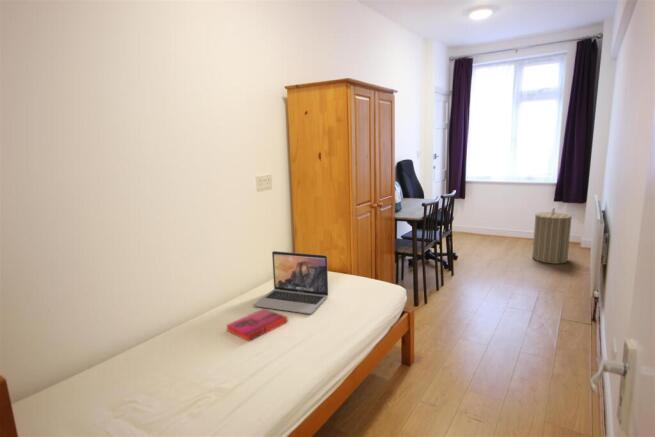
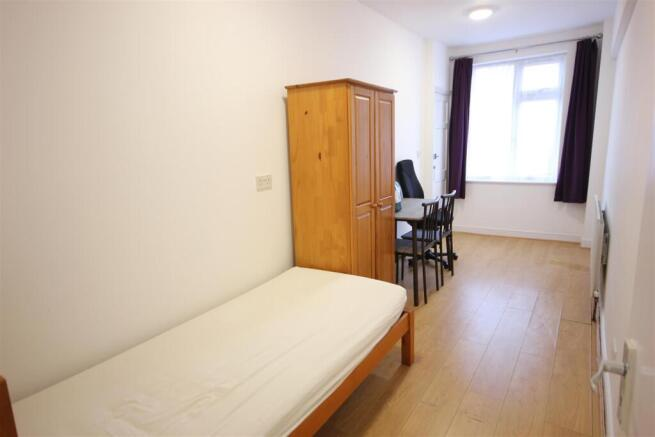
- hardback book [225,308,288,342]
- laptop [252,250,329,315]
- laundry hamper [531,207,573,265]
